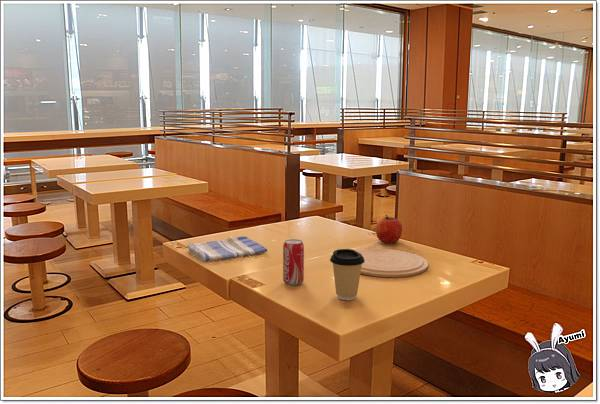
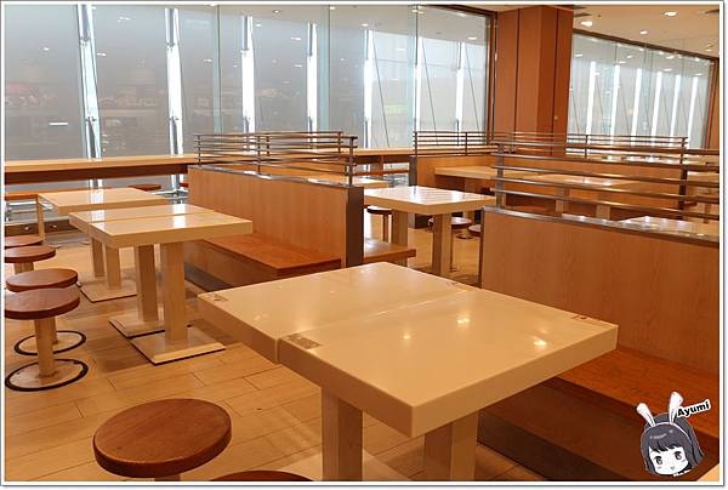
- apple [375,214,403,244]
- beverage can [282,238,305,286]
- coffee cup [329,248,365,301]
- plate [356,248,429,278]
- dish towel [185,235,268,263]
